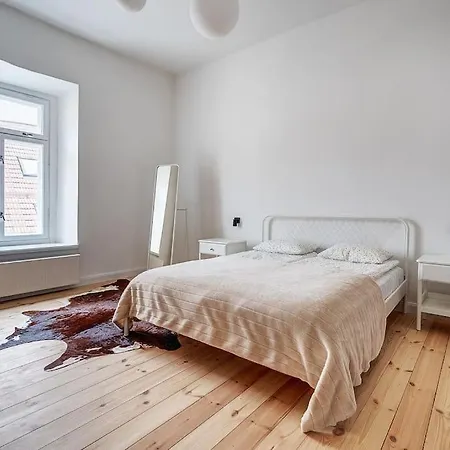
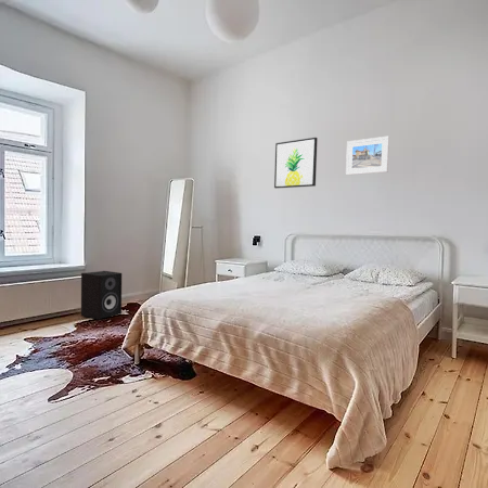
+ speaker [80,270,123,321]
+ wall art [273,137,319,190]
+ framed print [345,136,390,176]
